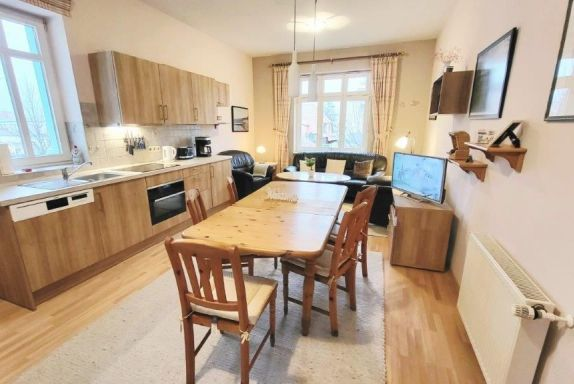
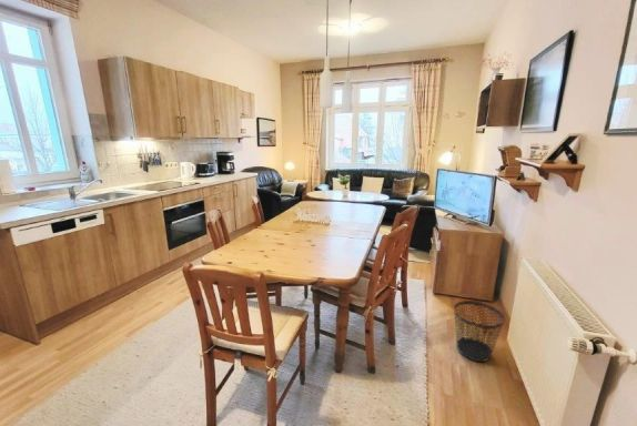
+ wastebasket [453,300,506,363]
